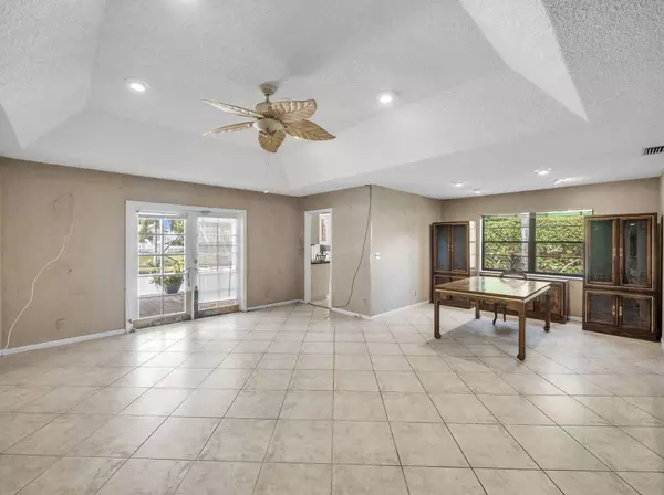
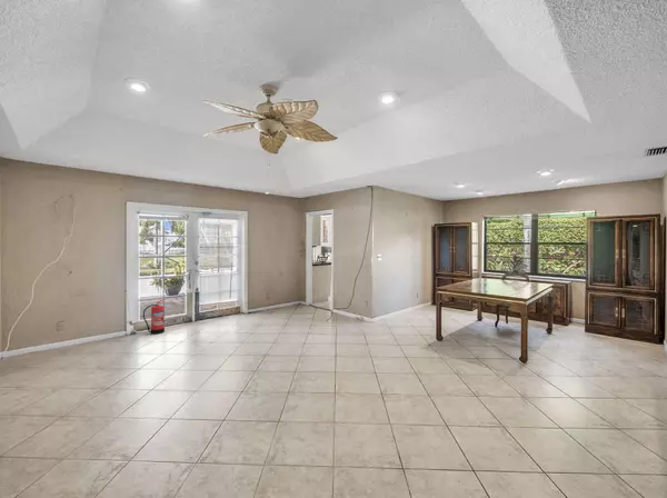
+ fire extinguisher [142,298,167,336]
